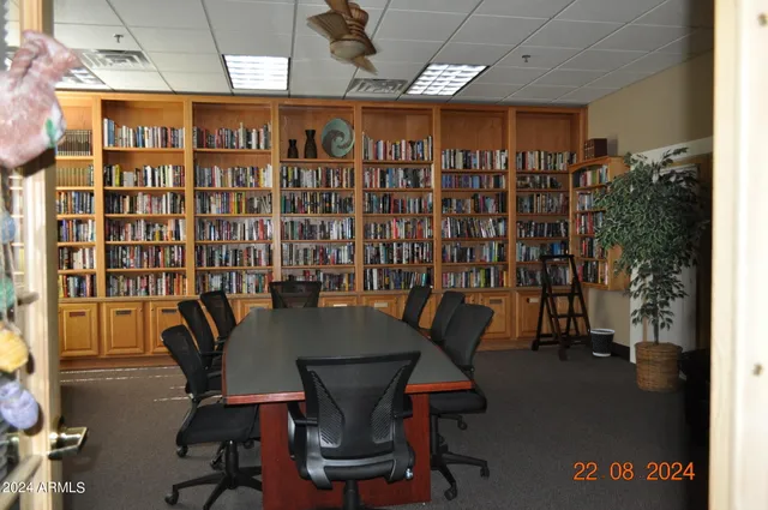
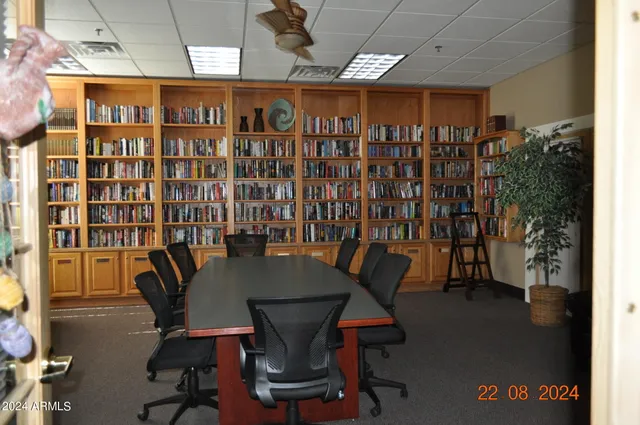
- wastebasket [589,328,617,358]
